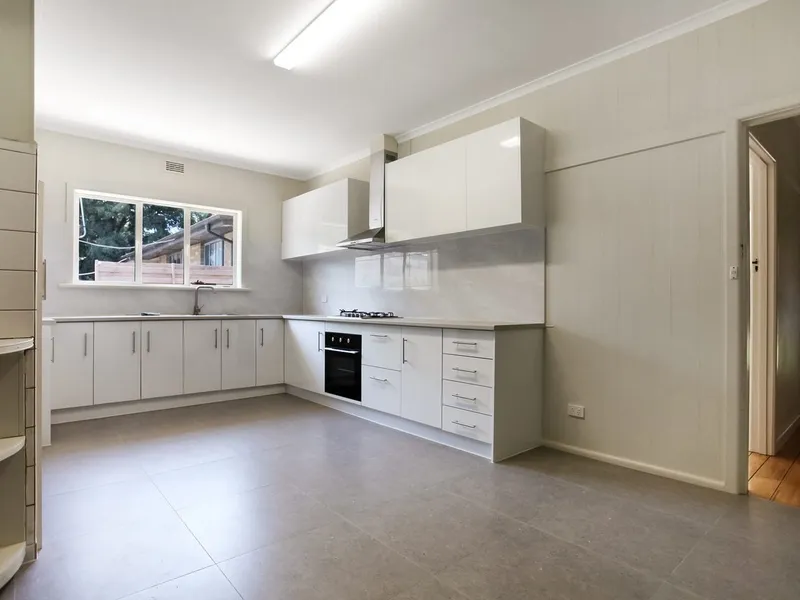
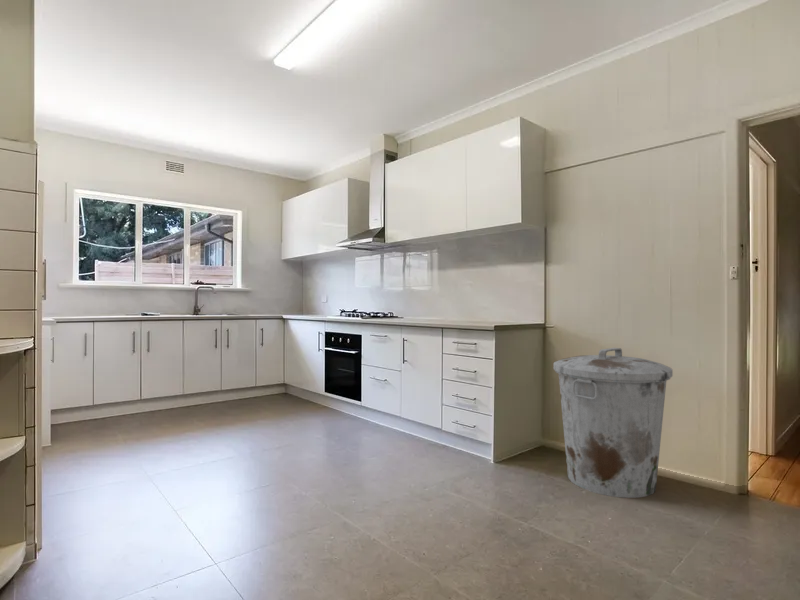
+ trash can [553,347,674,499]
